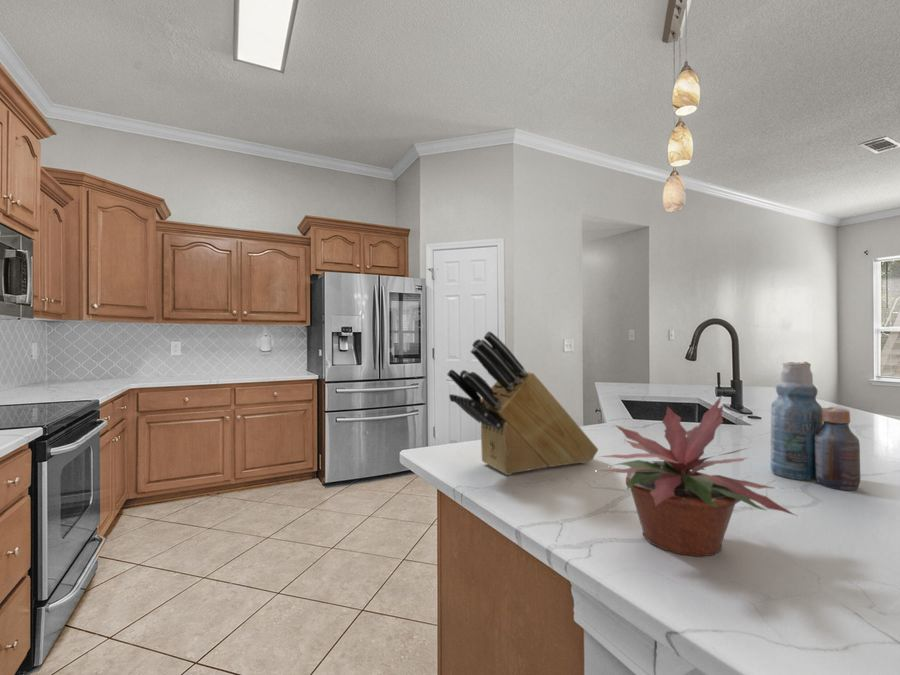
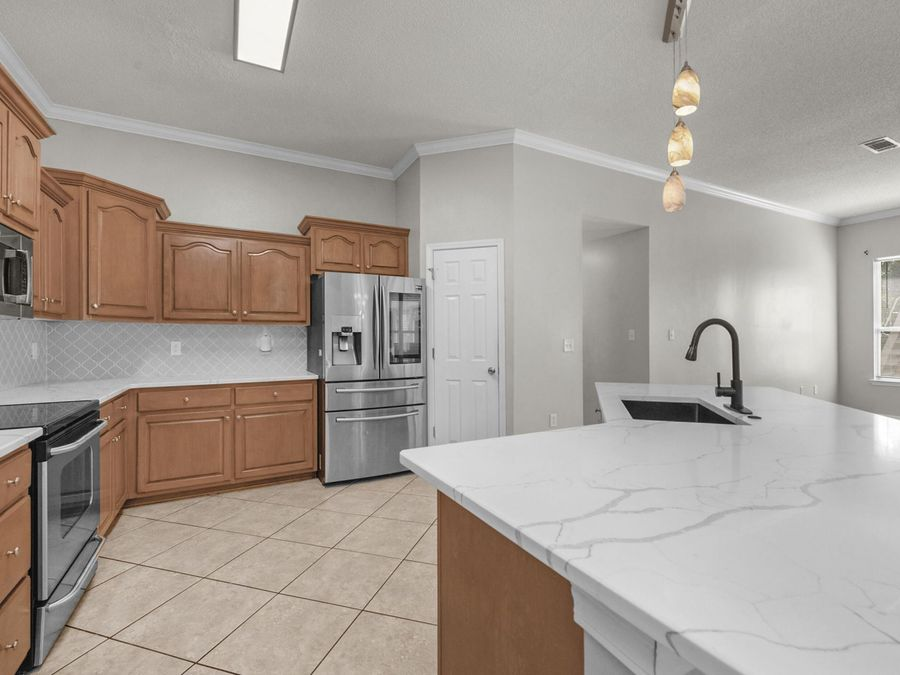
- bottle [769,361,861,491]
- potted plant [597,394,798,558]
- knife block [446,330,599,476]
